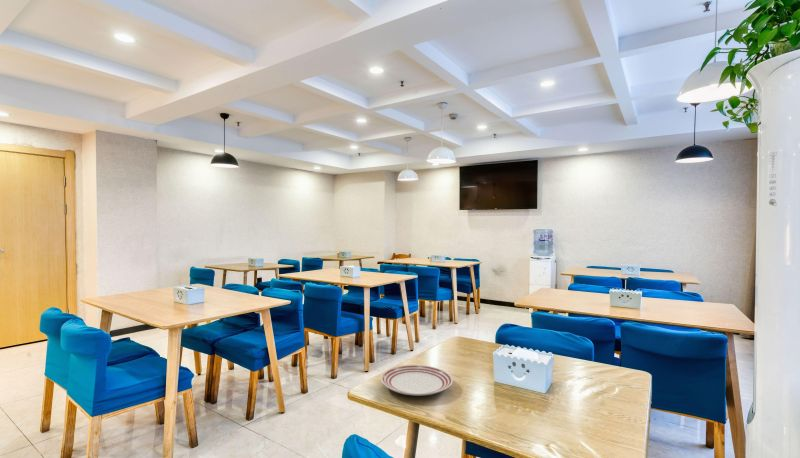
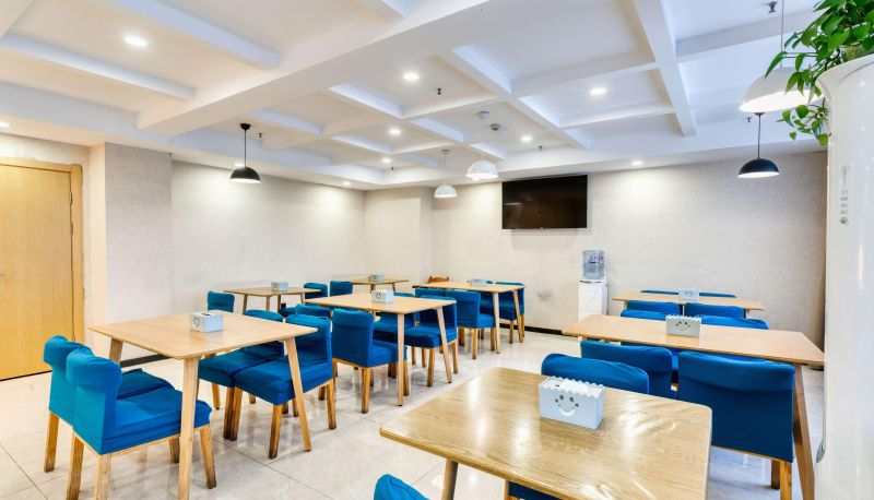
- dinner plate [380,364,454,397]
